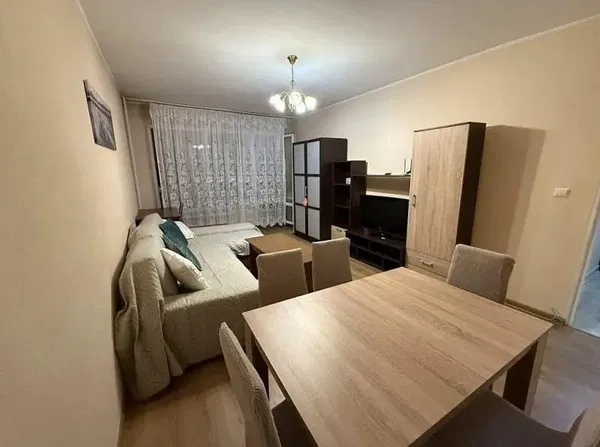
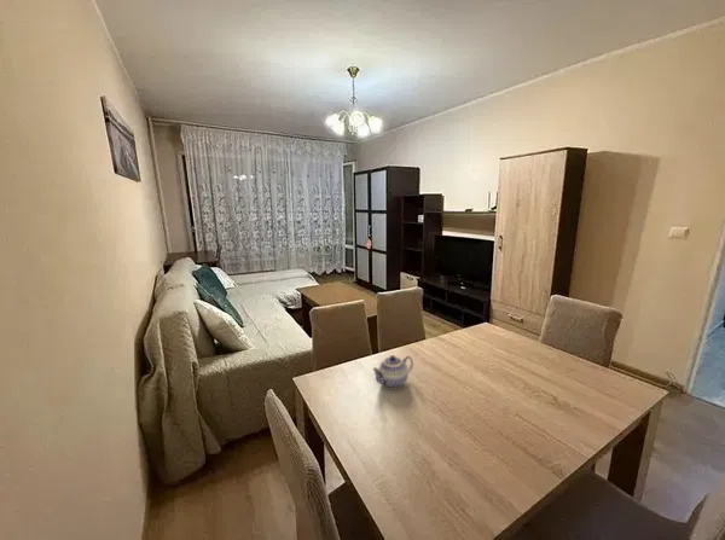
+ teapot [371,354,414,389]
